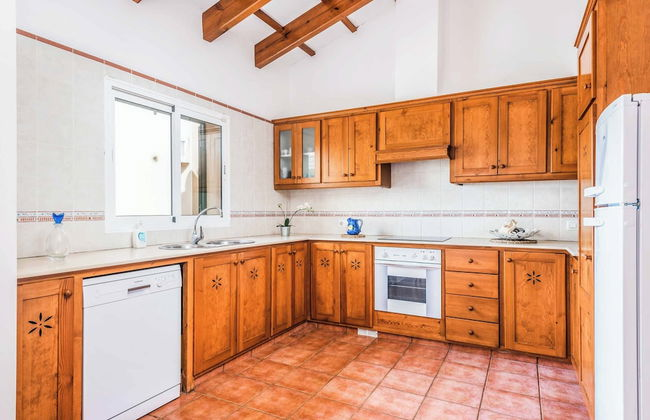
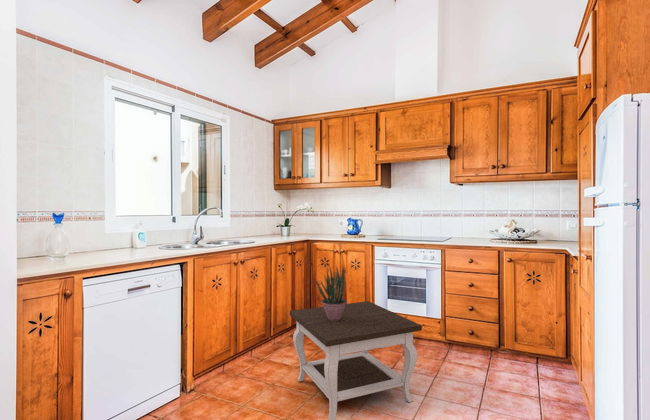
+ potted plant [314,264,348,321]
+ side table [289,300,423,420]
